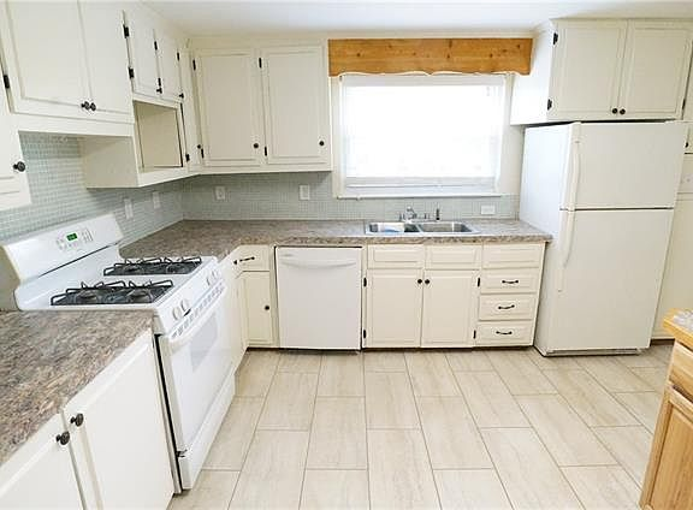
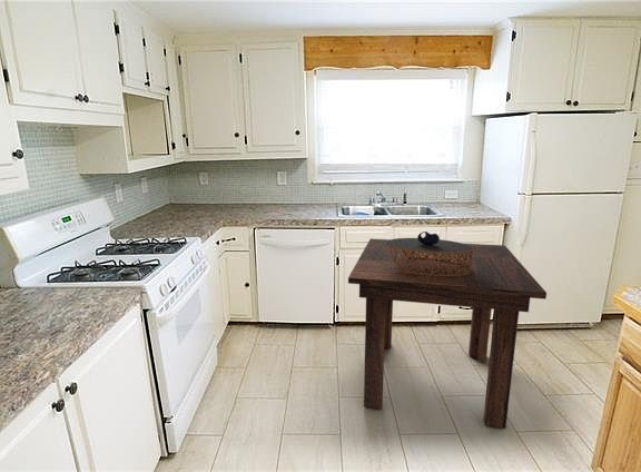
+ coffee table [387,230,473,276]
+ dining table [347,237,548,430]
